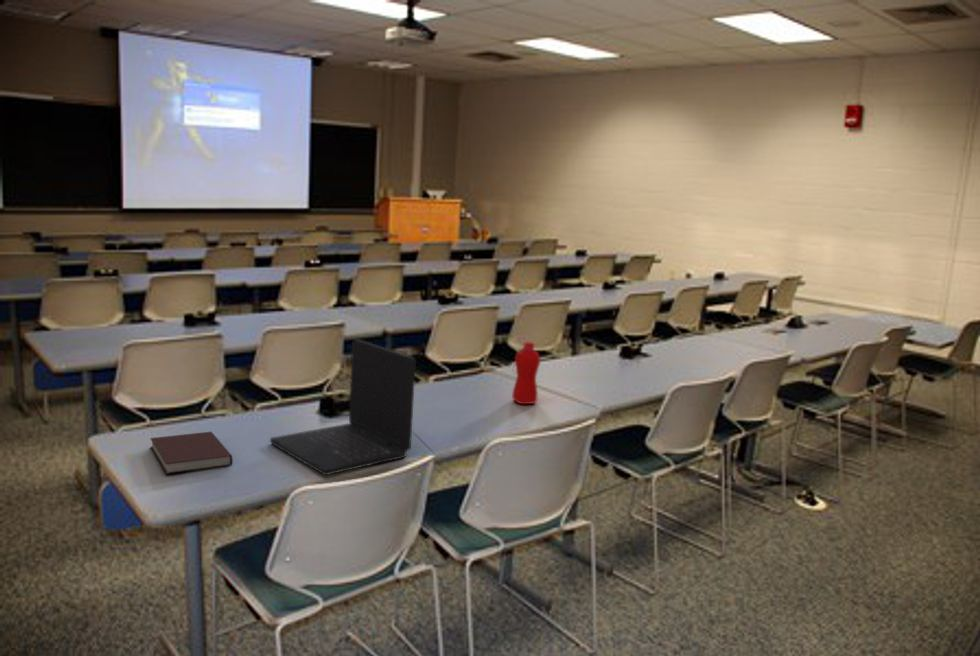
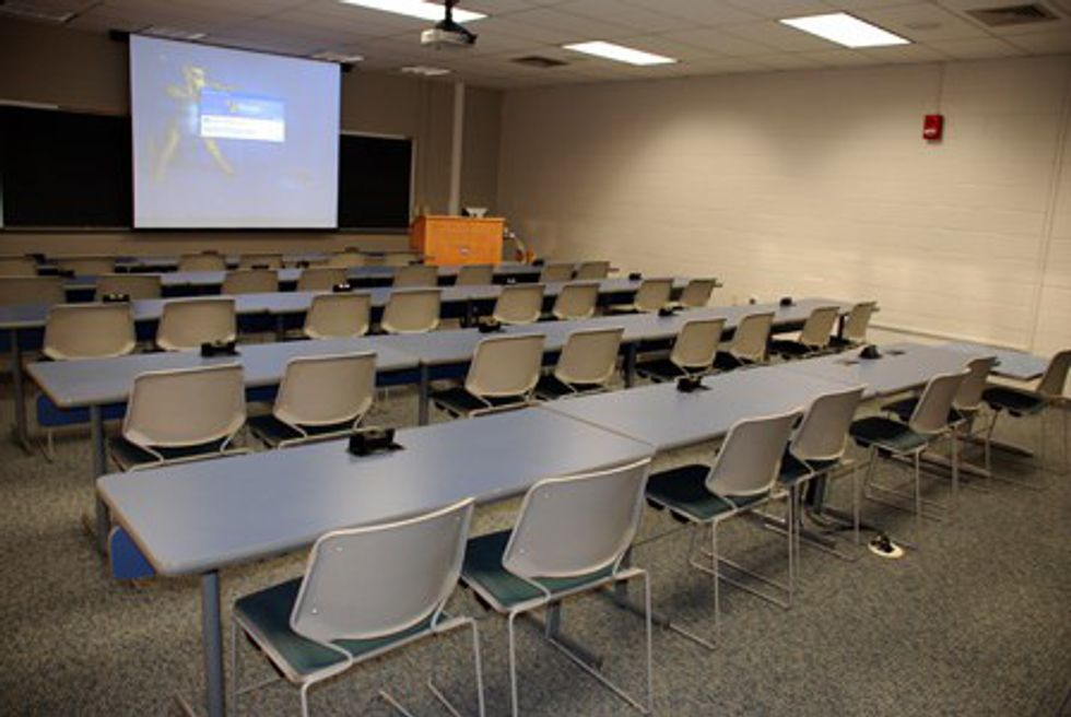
- notebook [149,431,234,475]
- water bottle [511,341,541,405]
- laptop [269,338,416,476]
